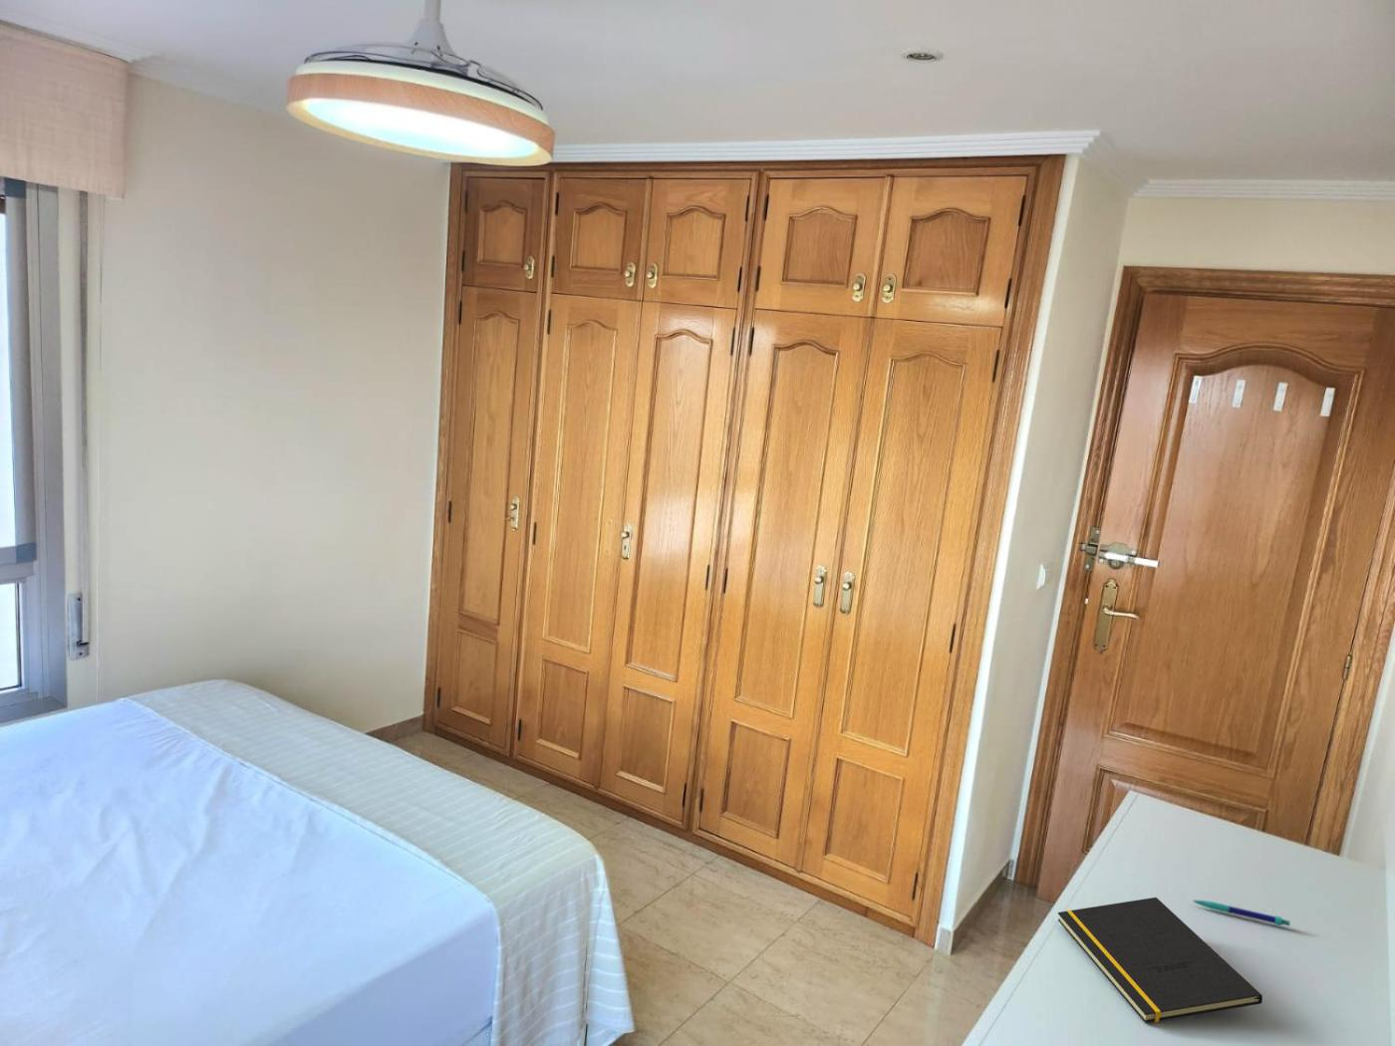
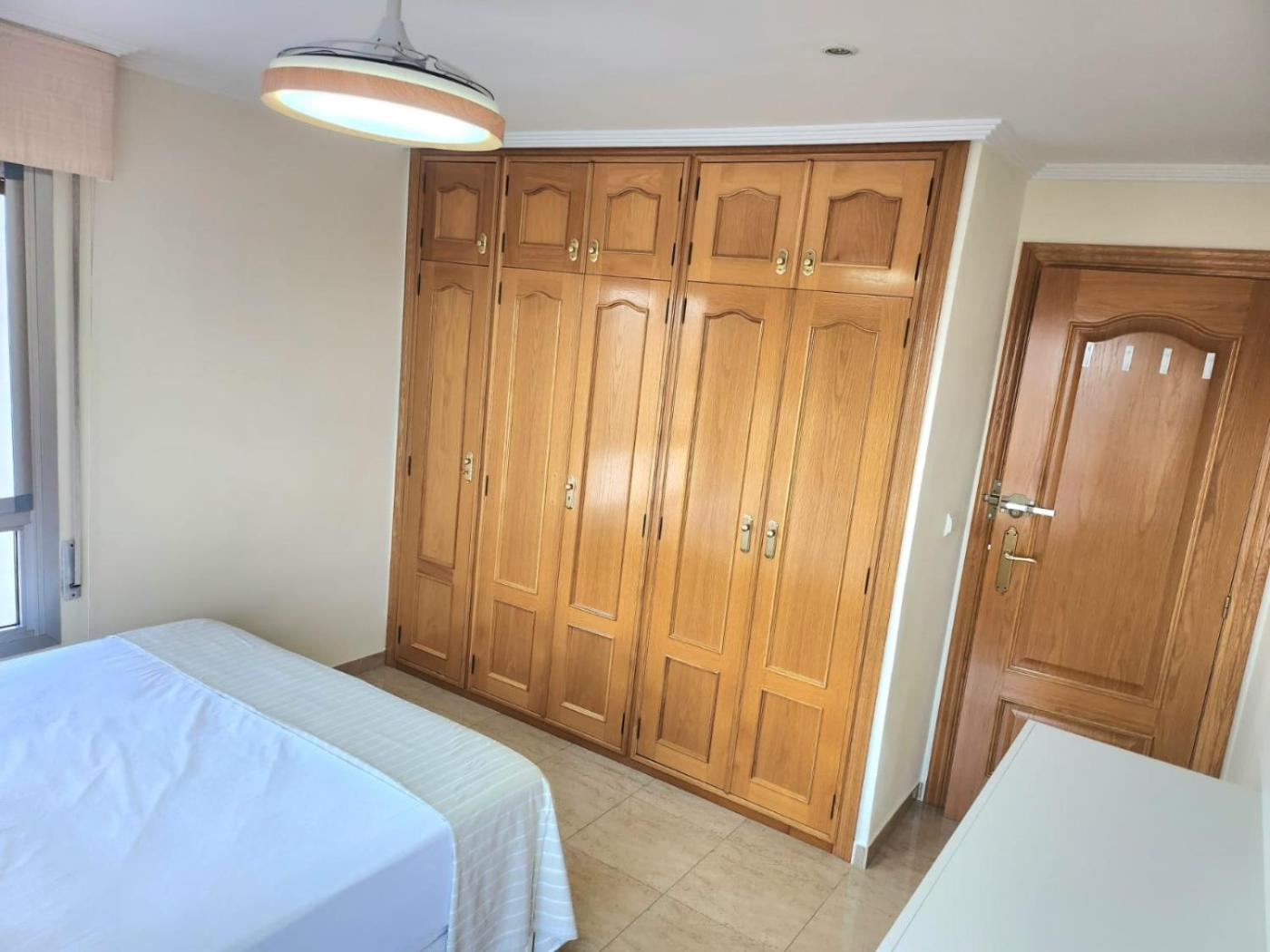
- pen [1191,899,1292,927]
- notepad [1057,897,1263,1024]
